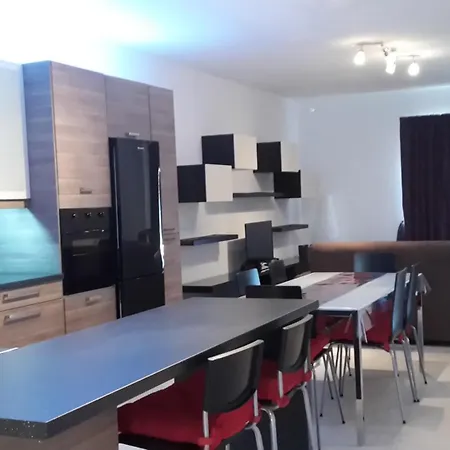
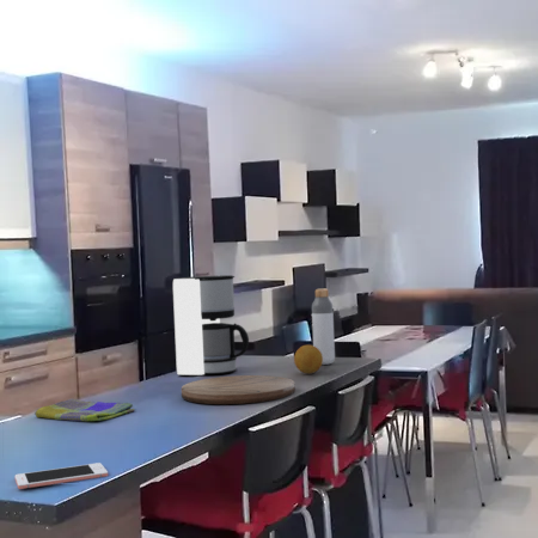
+ dish towel [33,398,136,422]
+ bottle [311,288,336,366]
+ fruit [293,343,323,375]
+ cell phone [13,461,109,490]
+ coffee maker [172,274,250,377]
+ cutting board [181,374,295,405]
